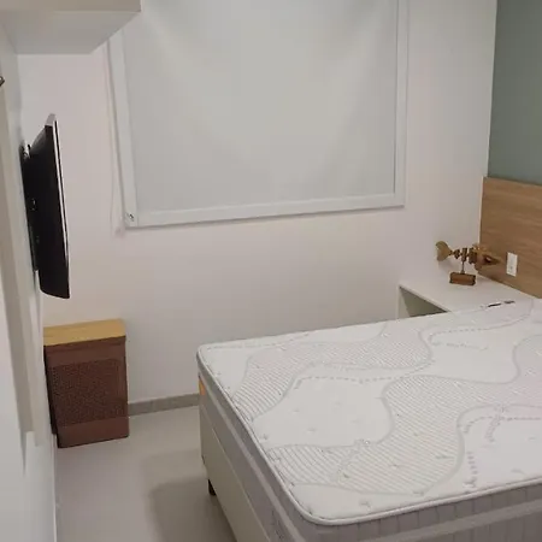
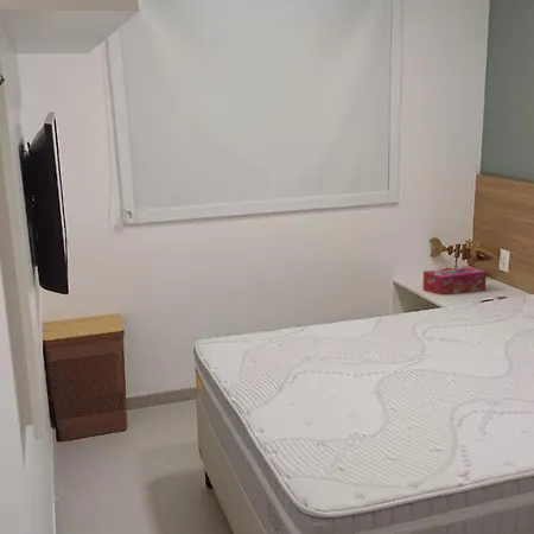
+ tissue box [421,265,488,295]
